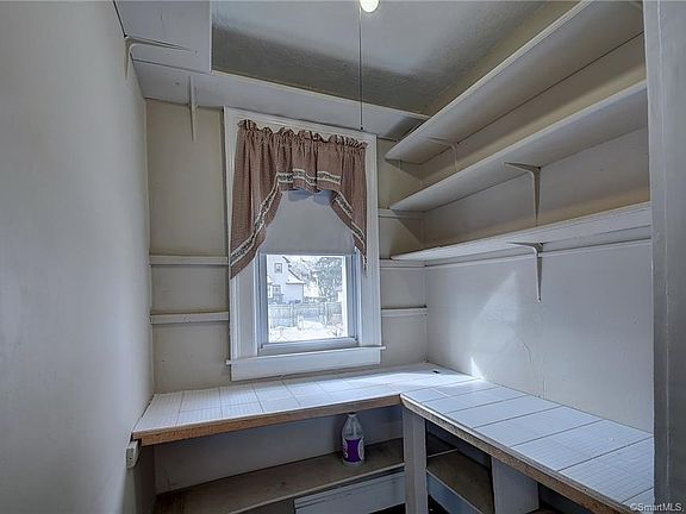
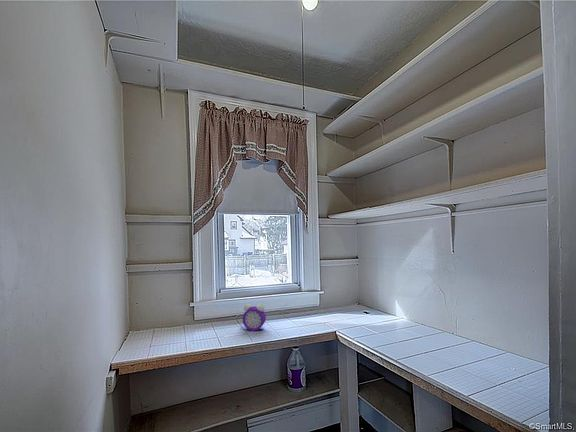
+ alarm clock [242,303,267,332]
